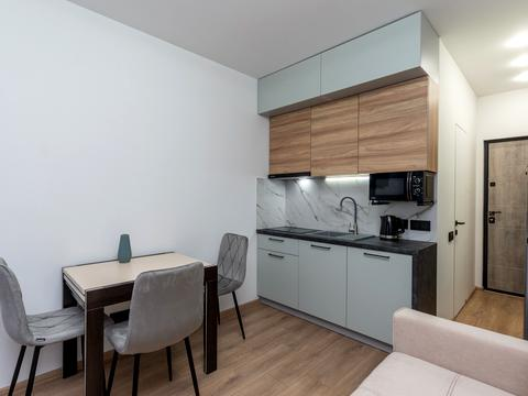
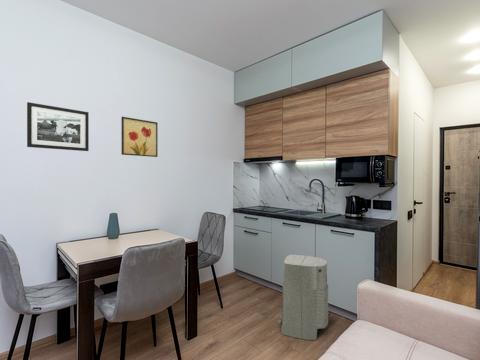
+ wall art [120,116,159,158]
+ air purifier [277,254,329,341]
+ picture frame [26,101,90,152]
